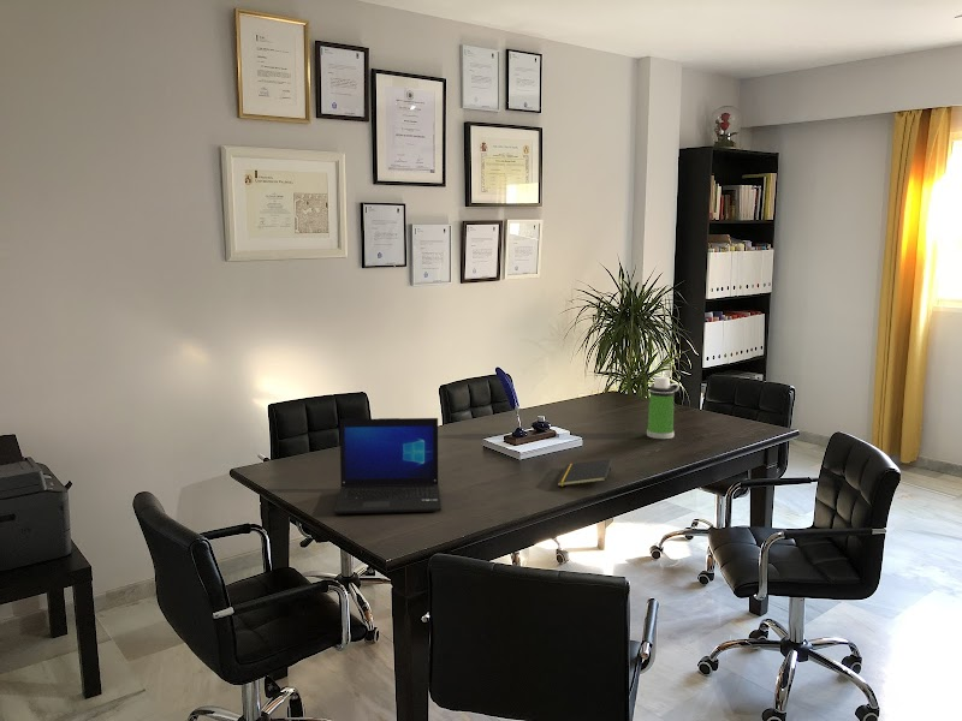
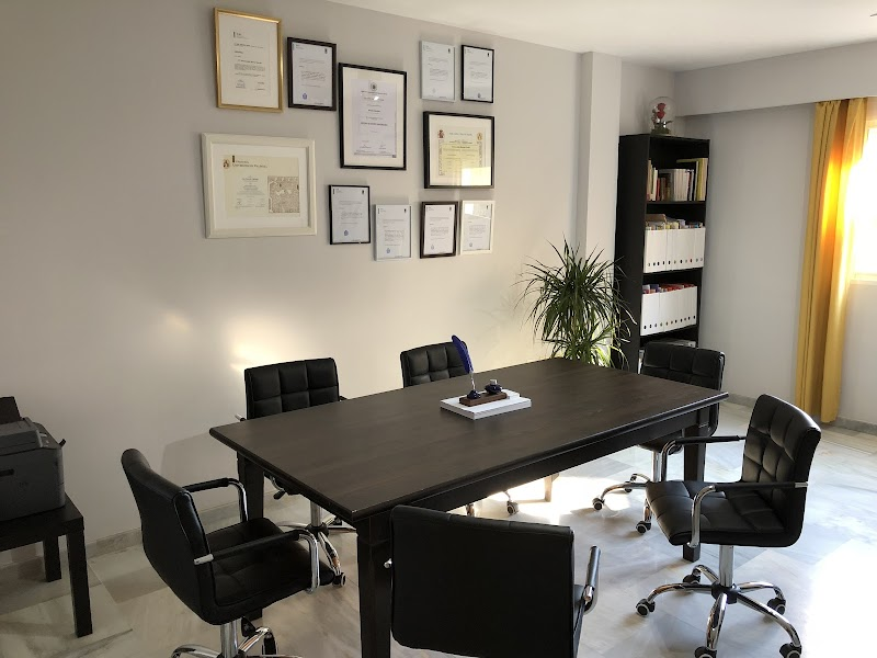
- notepad [556,458,612,488]
- water bottle [646,375,681,440]
- laptop [333,417,443,514]
